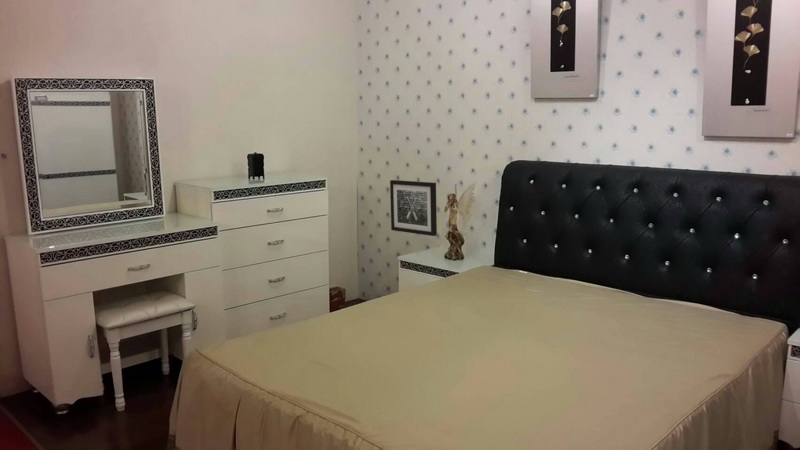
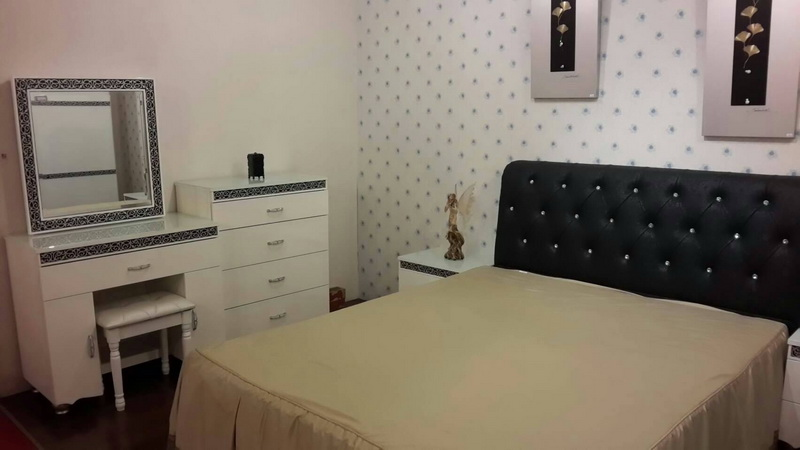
- wall art [389,179,438,237]
